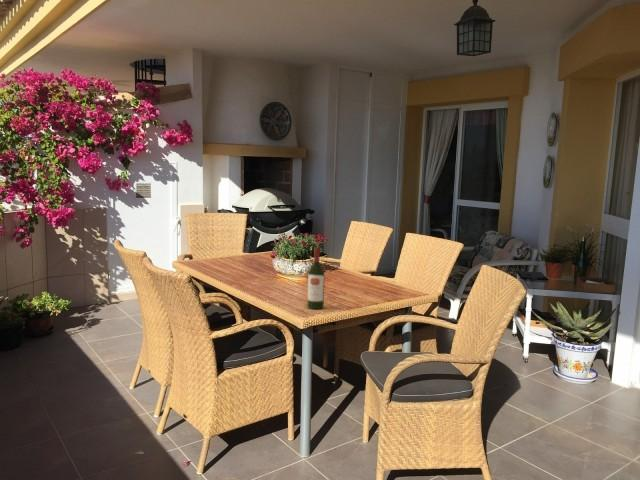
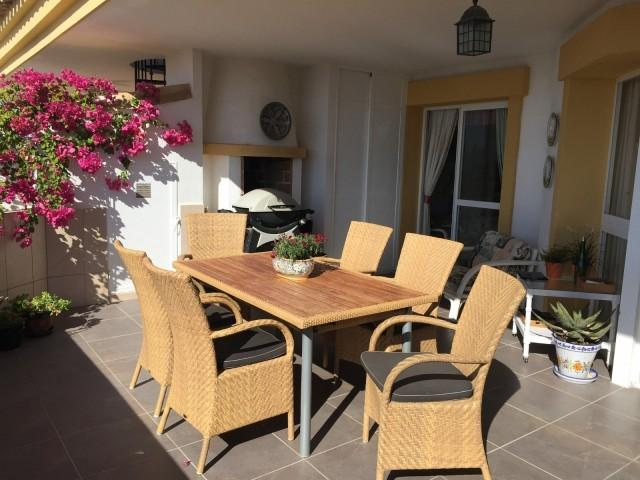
- wine bottle [306,246,325,310]
